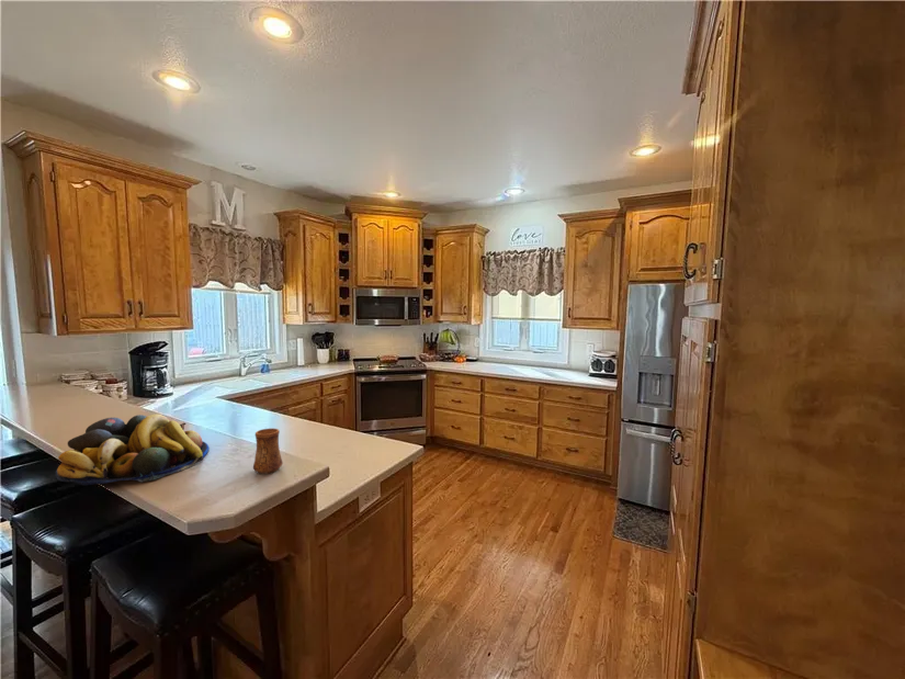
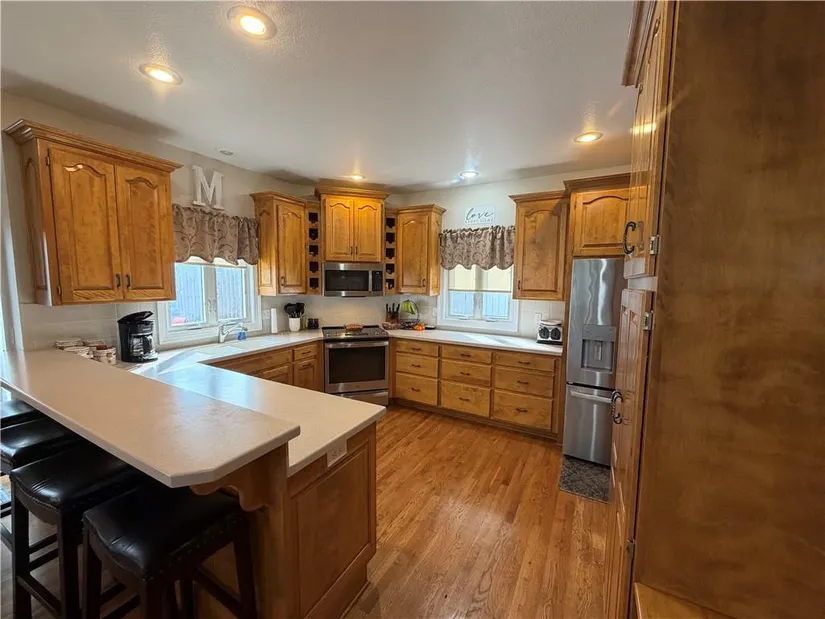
- cup [252,427,284,475]
- fruit bowl [55,414,211,486]
